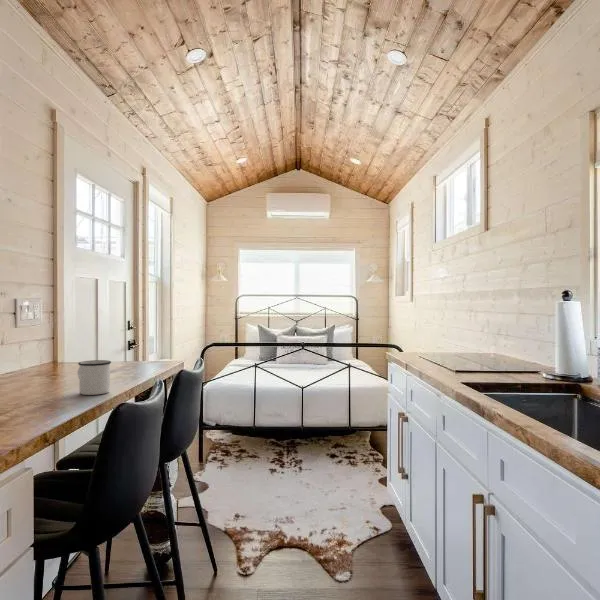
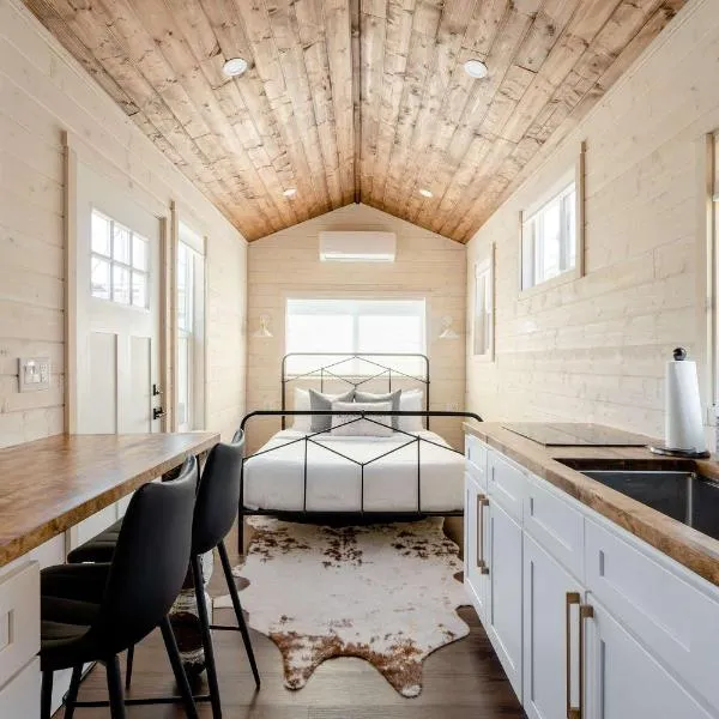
- mug [77,359,112,396]
